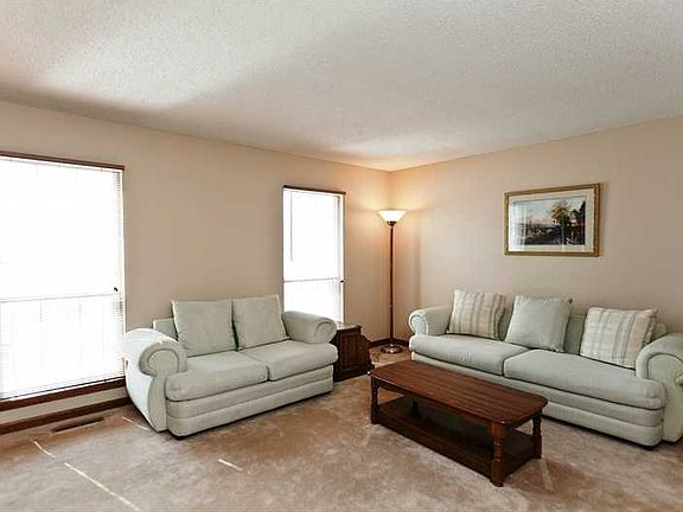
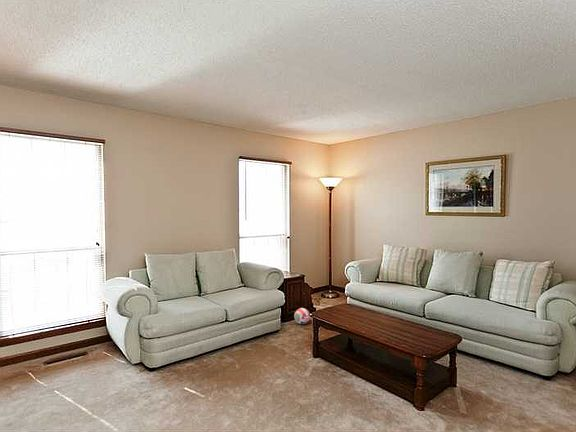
+ ball [293,307,311,325]
